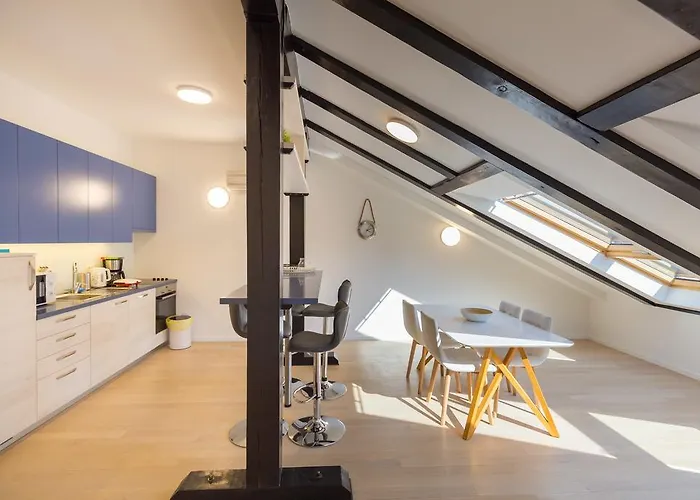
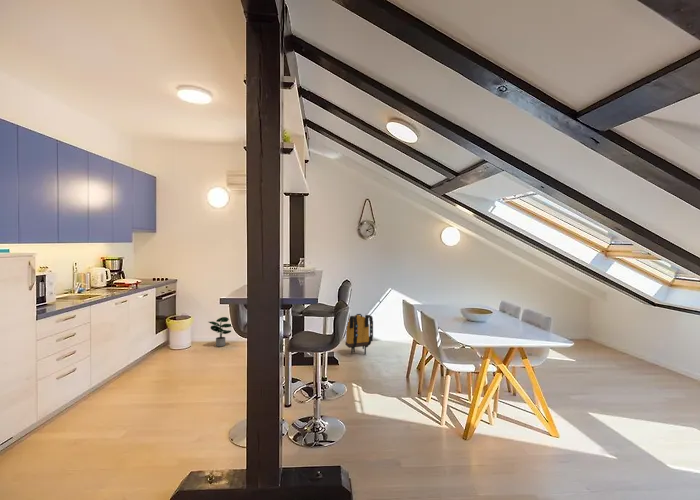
+ potted plant [208,316,232,347]
+ backpack [344,313,374,355]
